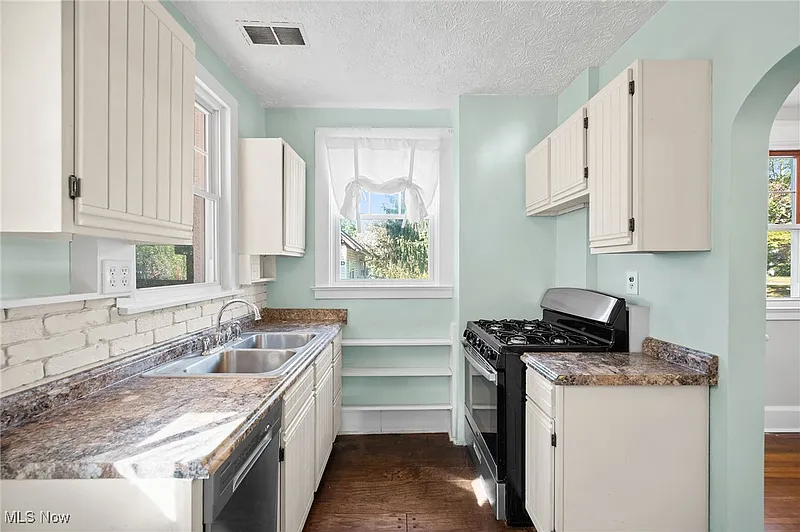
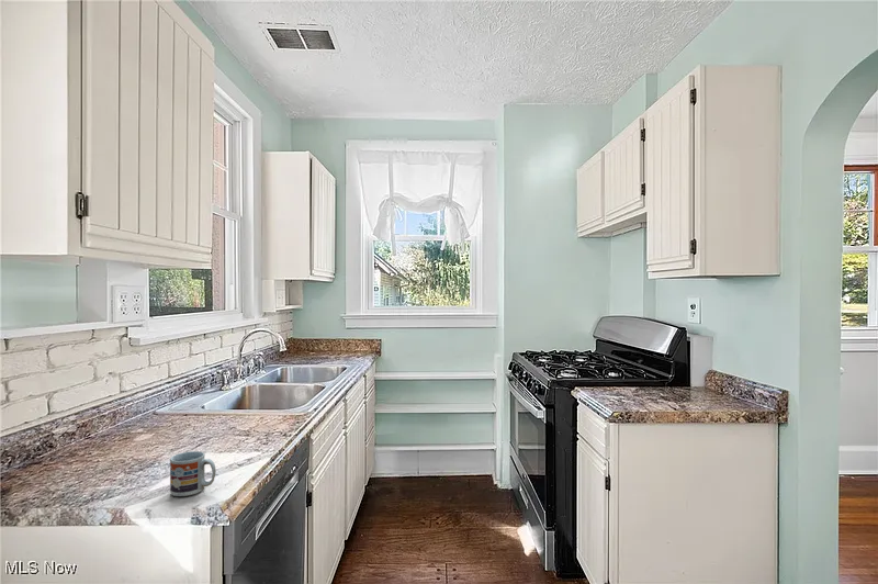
+ cup [169,450,217,497]
